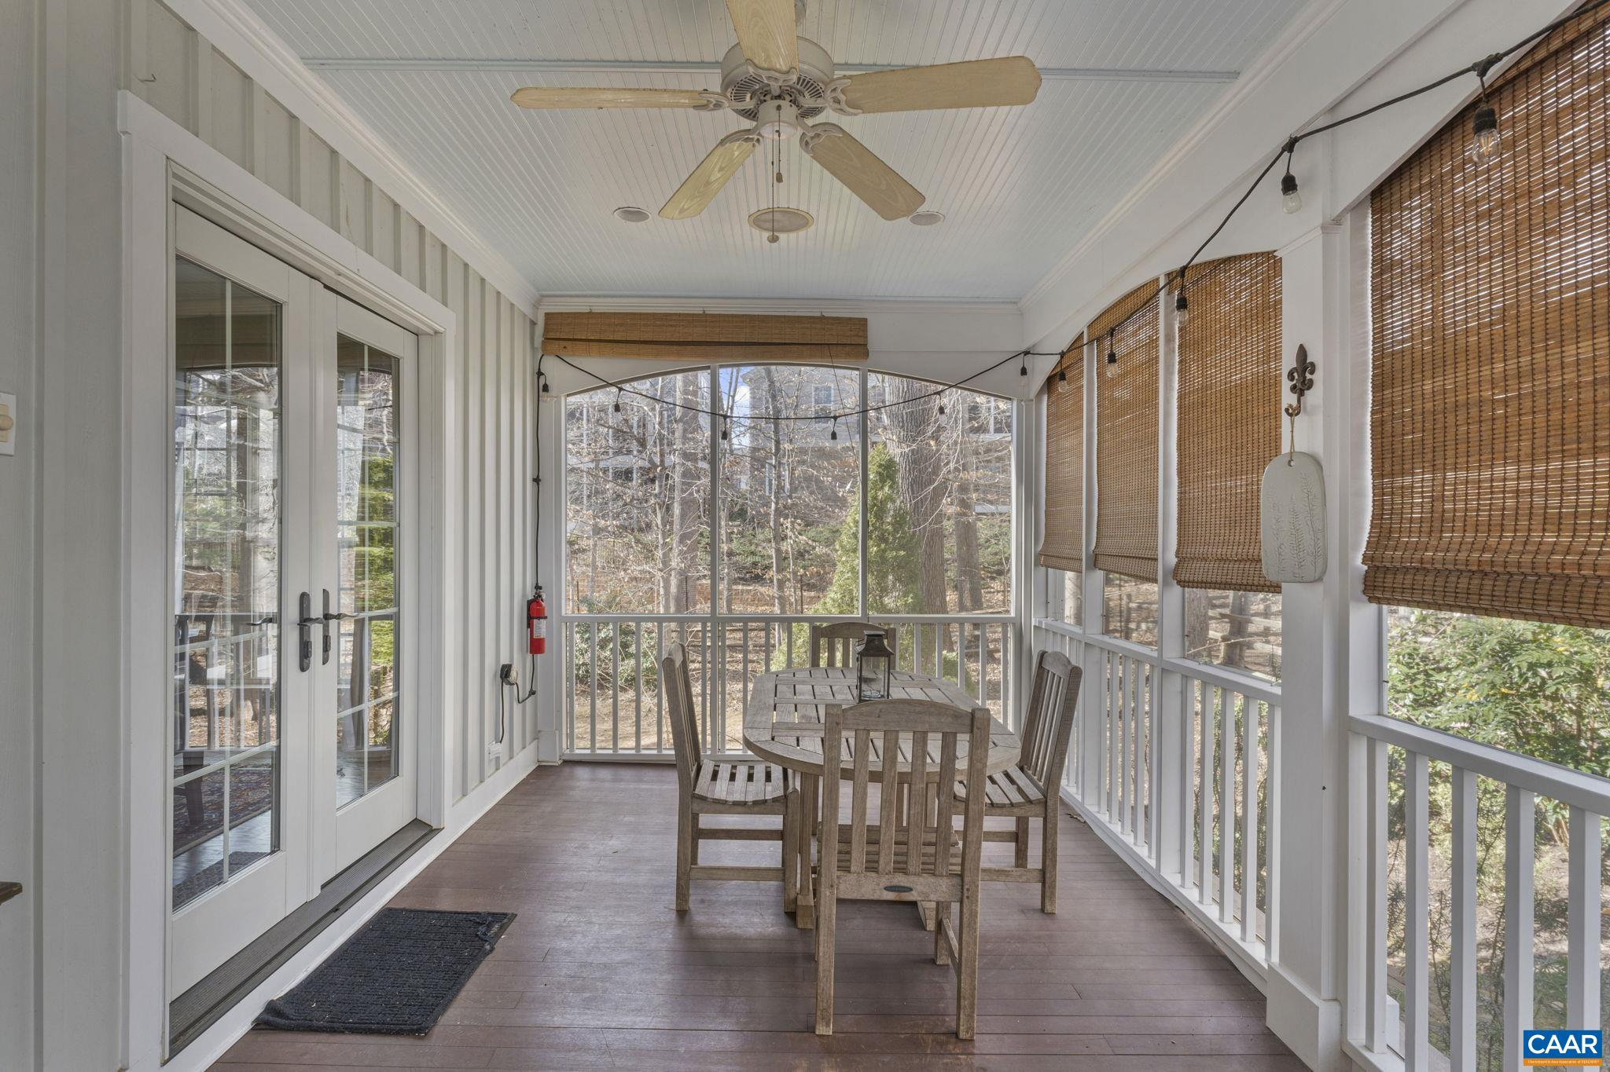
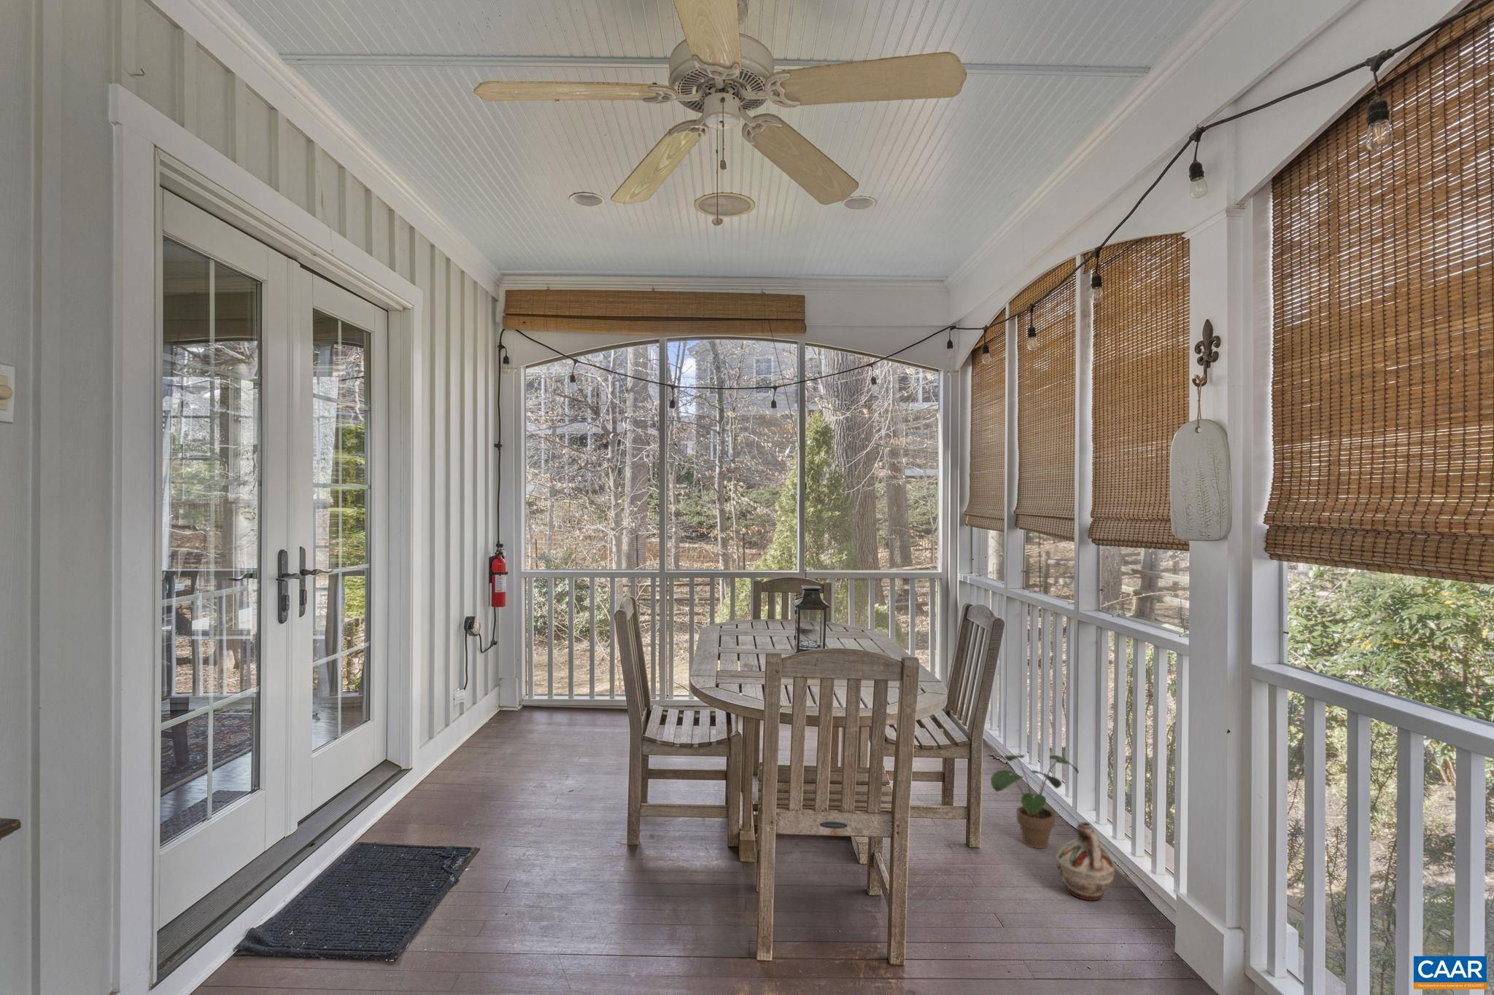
+ ceramic jug [1055,821,1115,902]
+ potted plant [990,754,1080,850]
